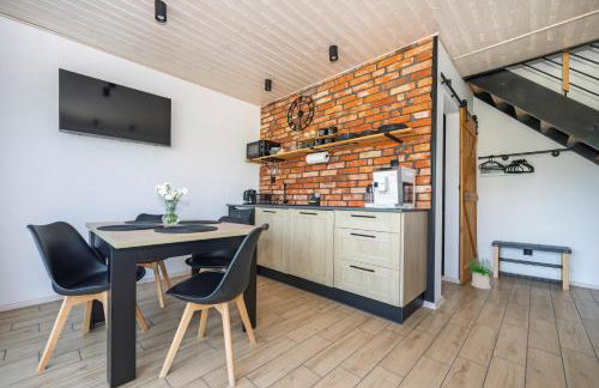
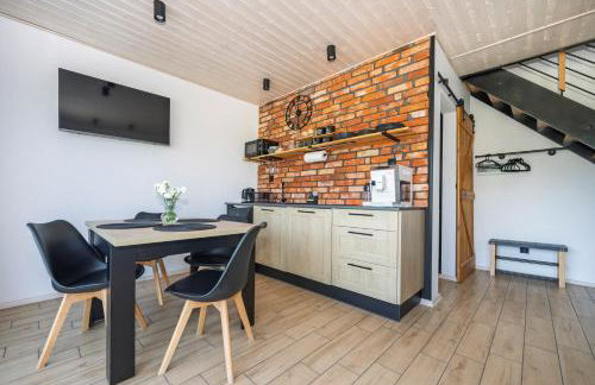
- potted plant [466,255,495,290]
